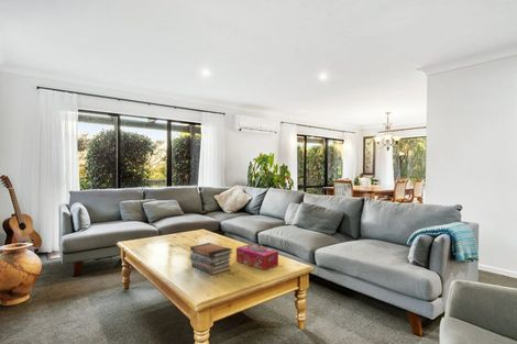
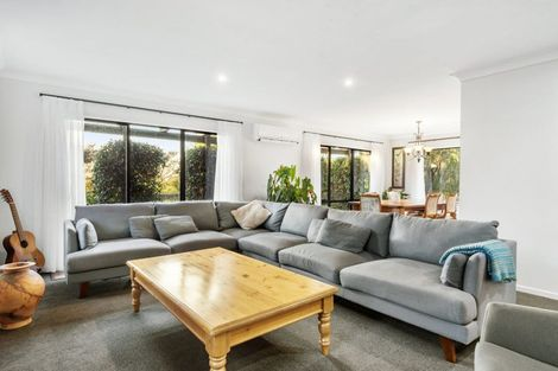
- tissue box [235,243,279,271]
- book stack [189,242,234,276]
